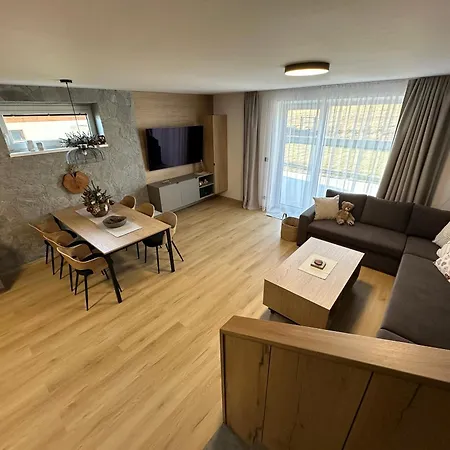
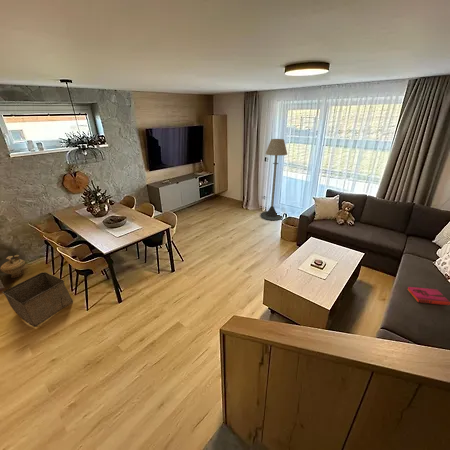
+ ceramic jug [0,254,26,279]
+ storage bin [1,271,74,328]
+ floor lamp [259,138,288,221]
+ hardback book [406,286,450,306]
